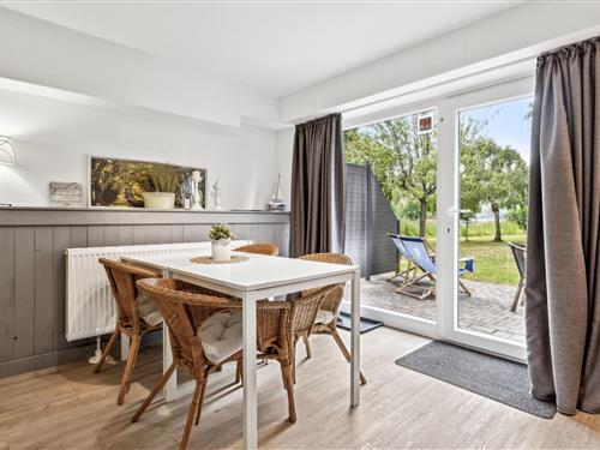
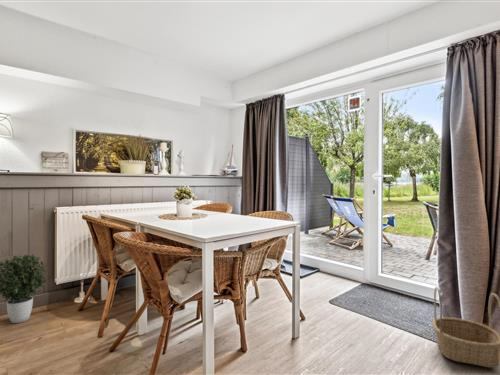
+ potted plant [0,253,48,324]
+ basket [431,286,500,369]
